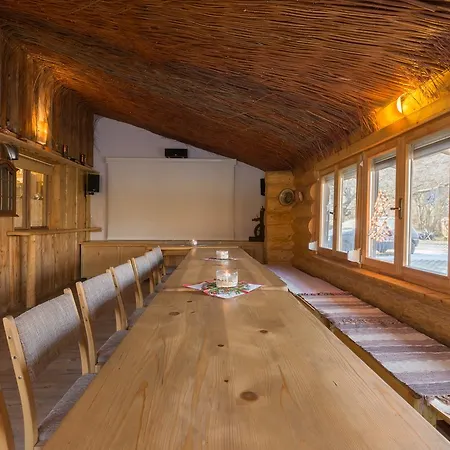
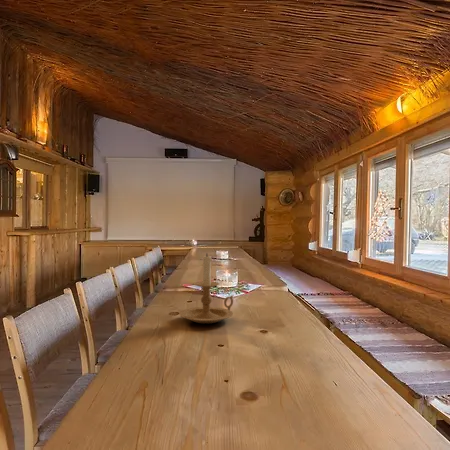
+ candle holder [178,252,234,324]
